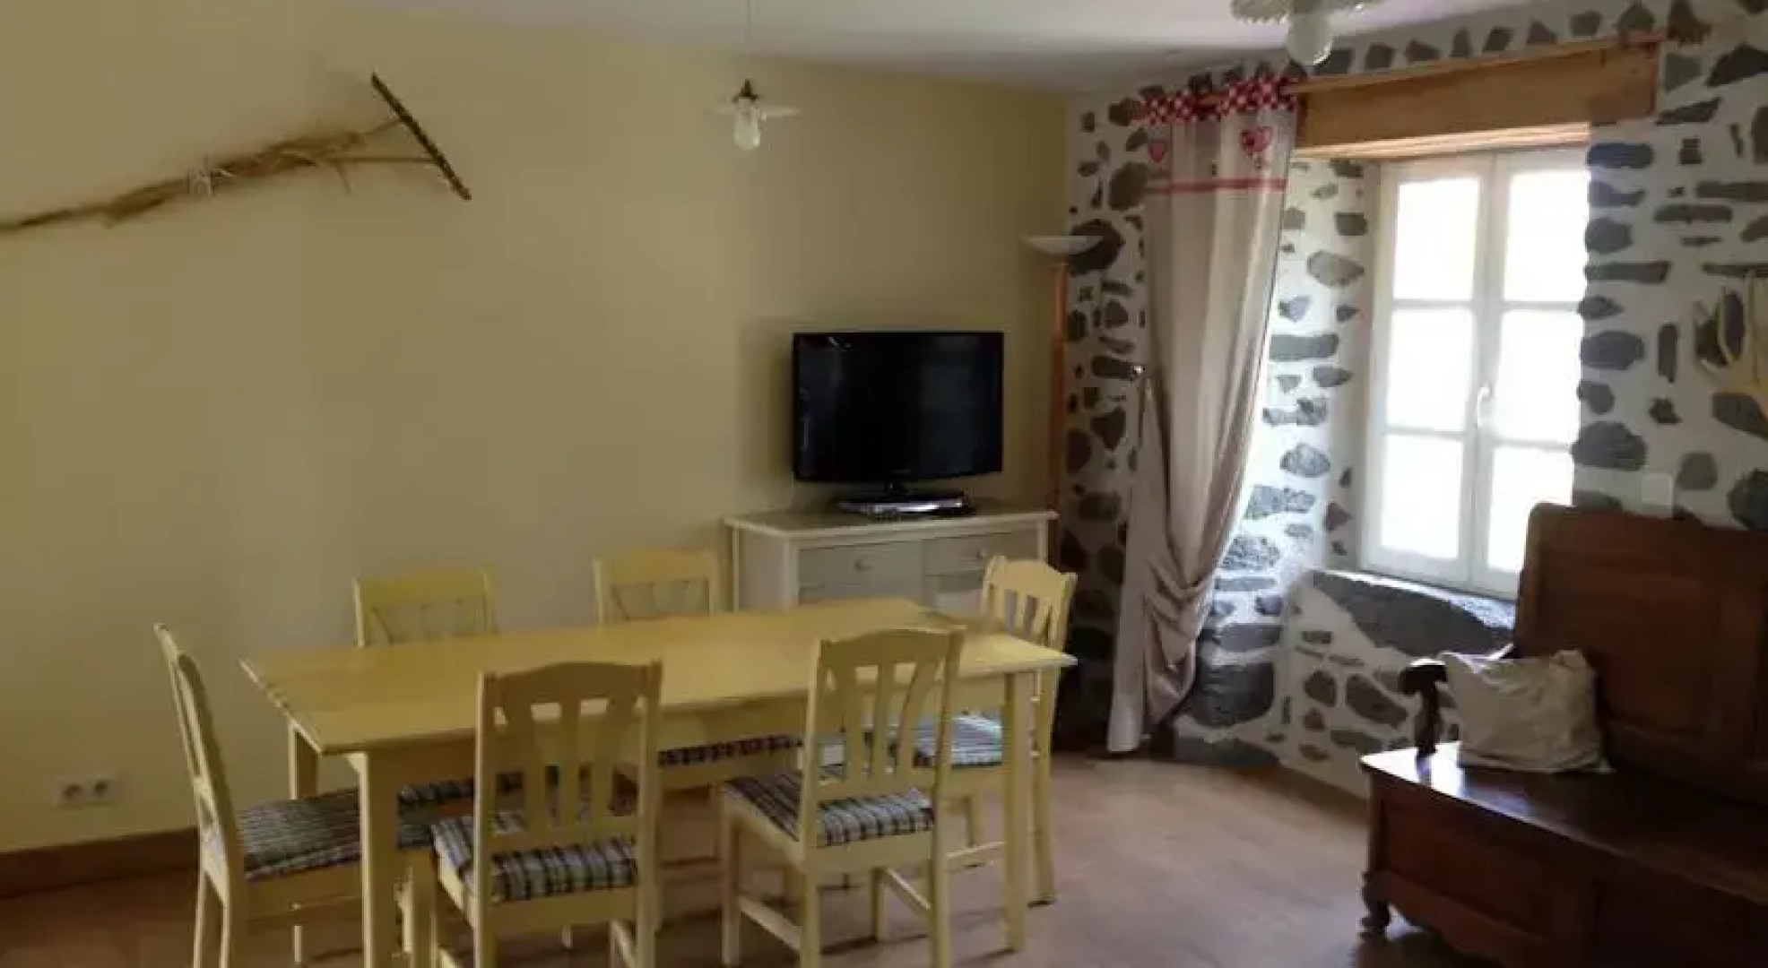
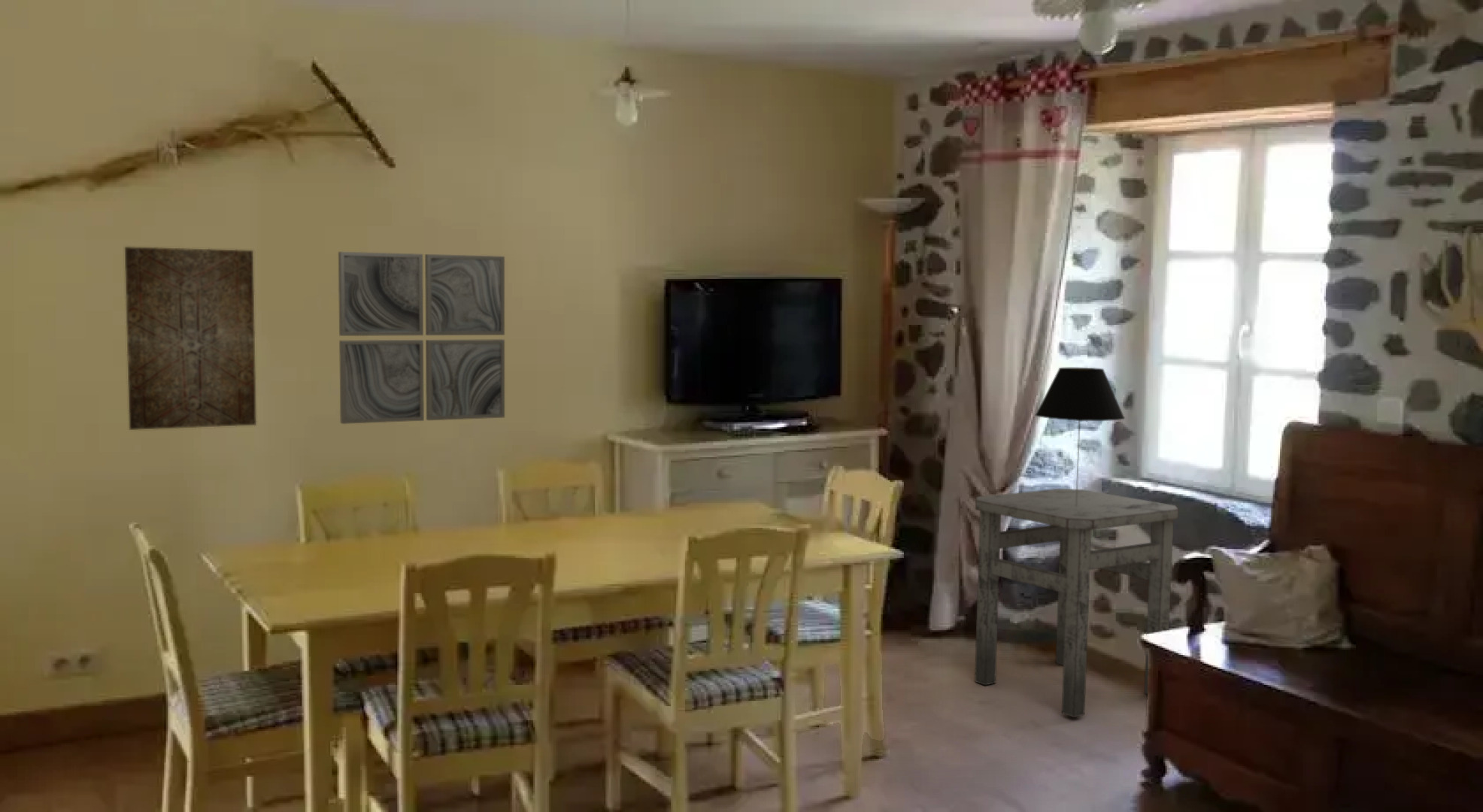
+ table lamp [1035,367,1126,507]
+ side table [974,488,1179,718]
+ wall art [124,246,257,431]
+ wall art [338,251,505,425]
